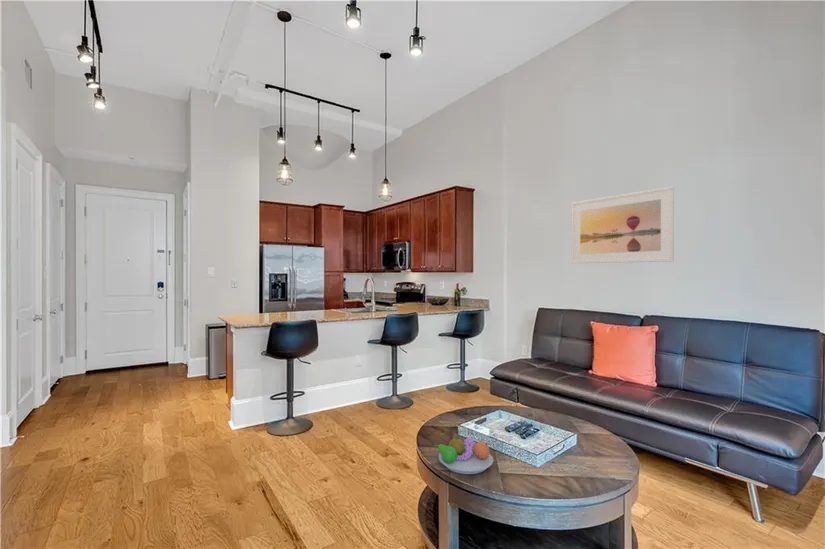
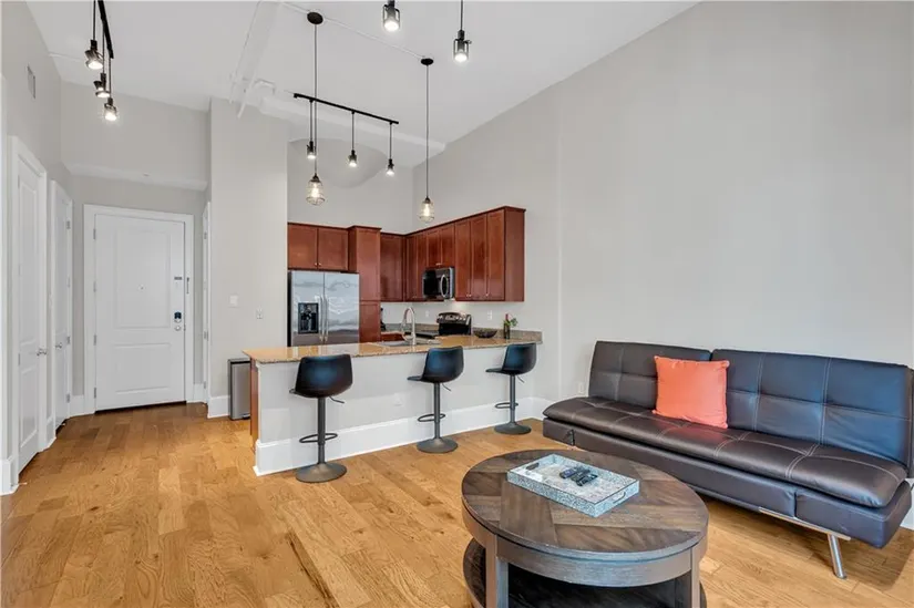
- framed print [571,185,675,265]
- fruit bowl [432,433,494,475]
